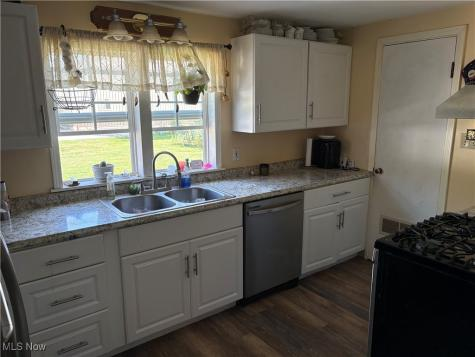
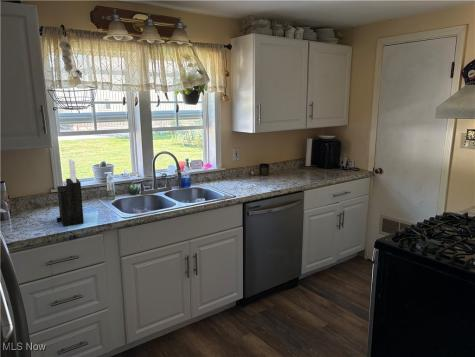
+ knife block [56,158,85,227]
